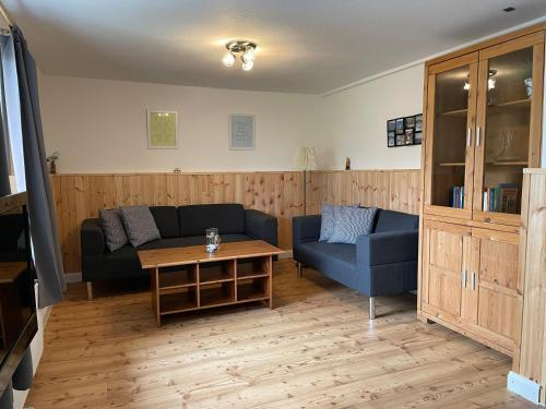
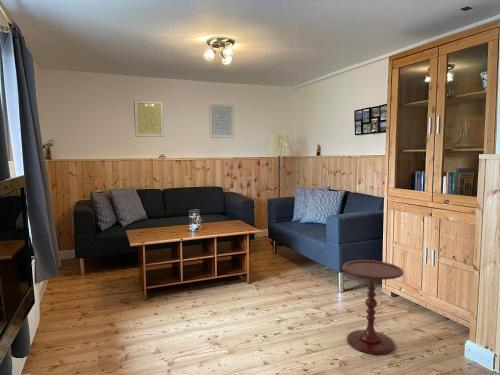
+ side table [342,259,405,355]
